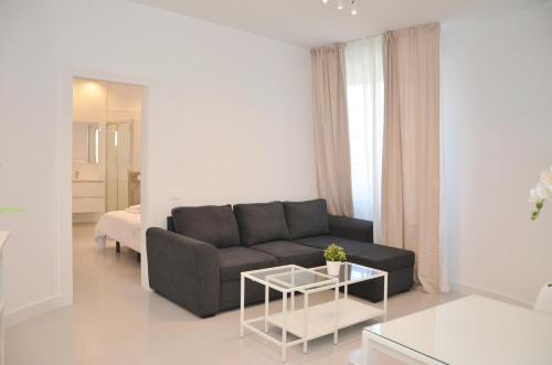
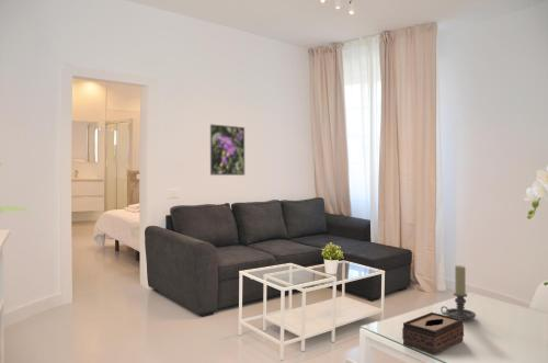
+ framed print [209,123,246,177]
+ tissue box [401,311,465,355]
+ candle holder [439,264,477,321]
